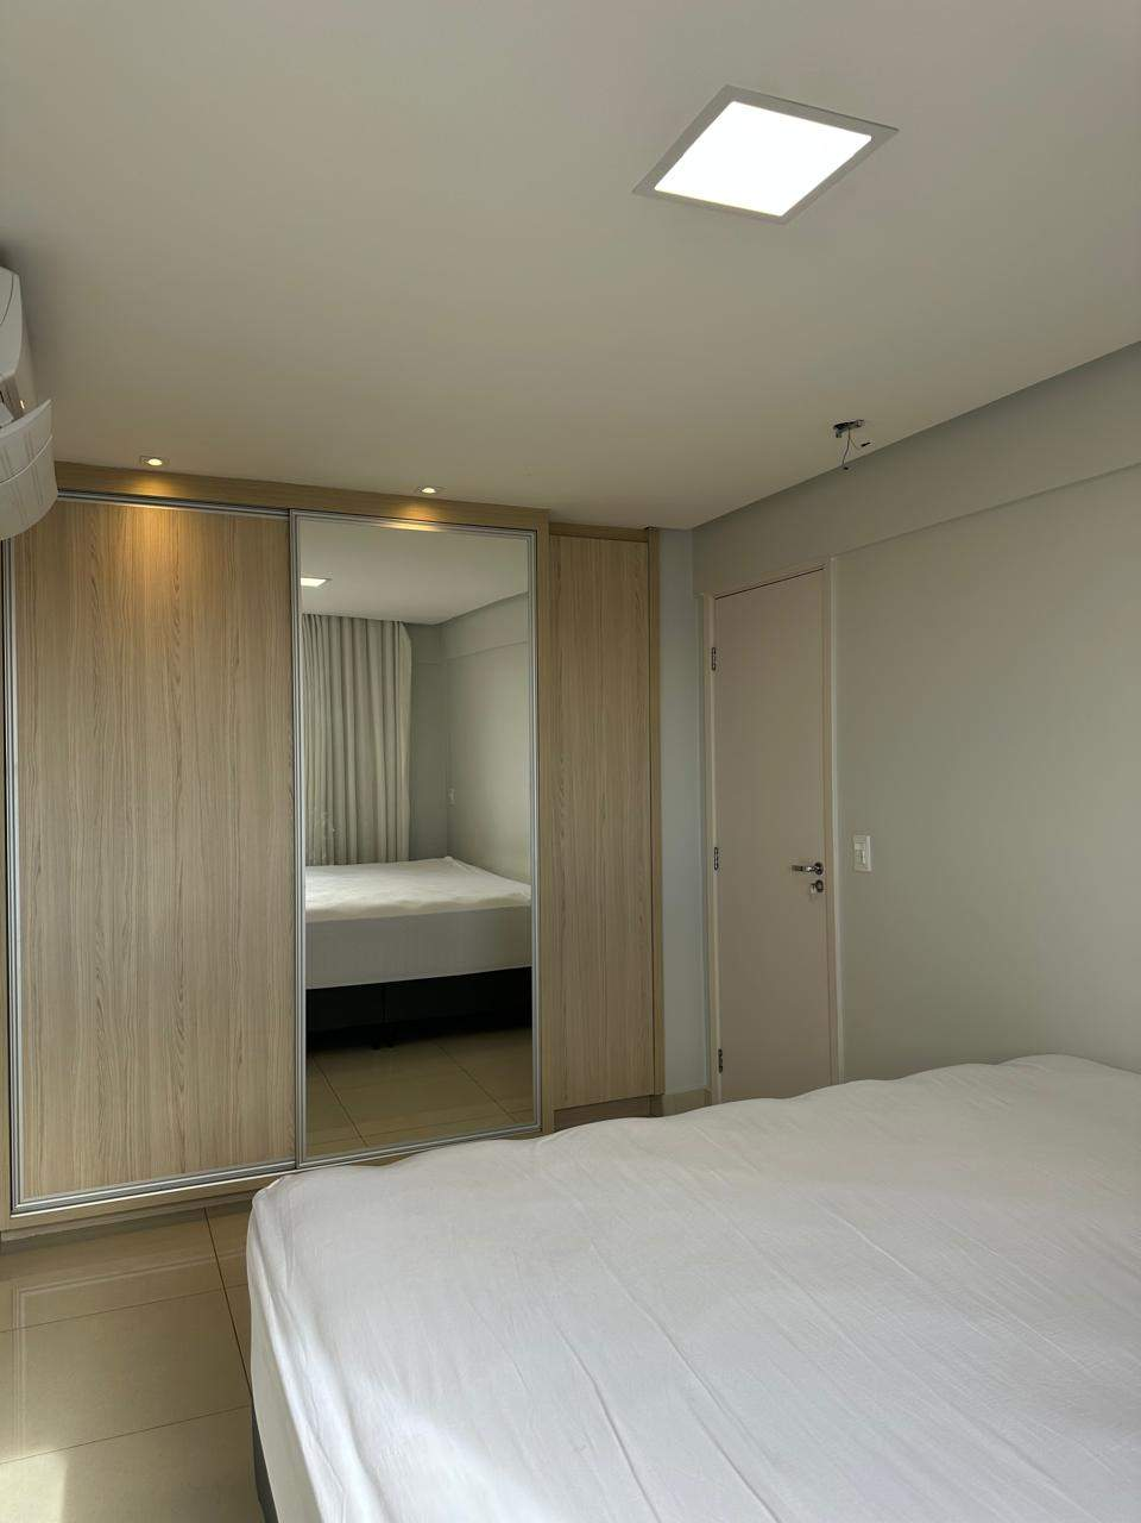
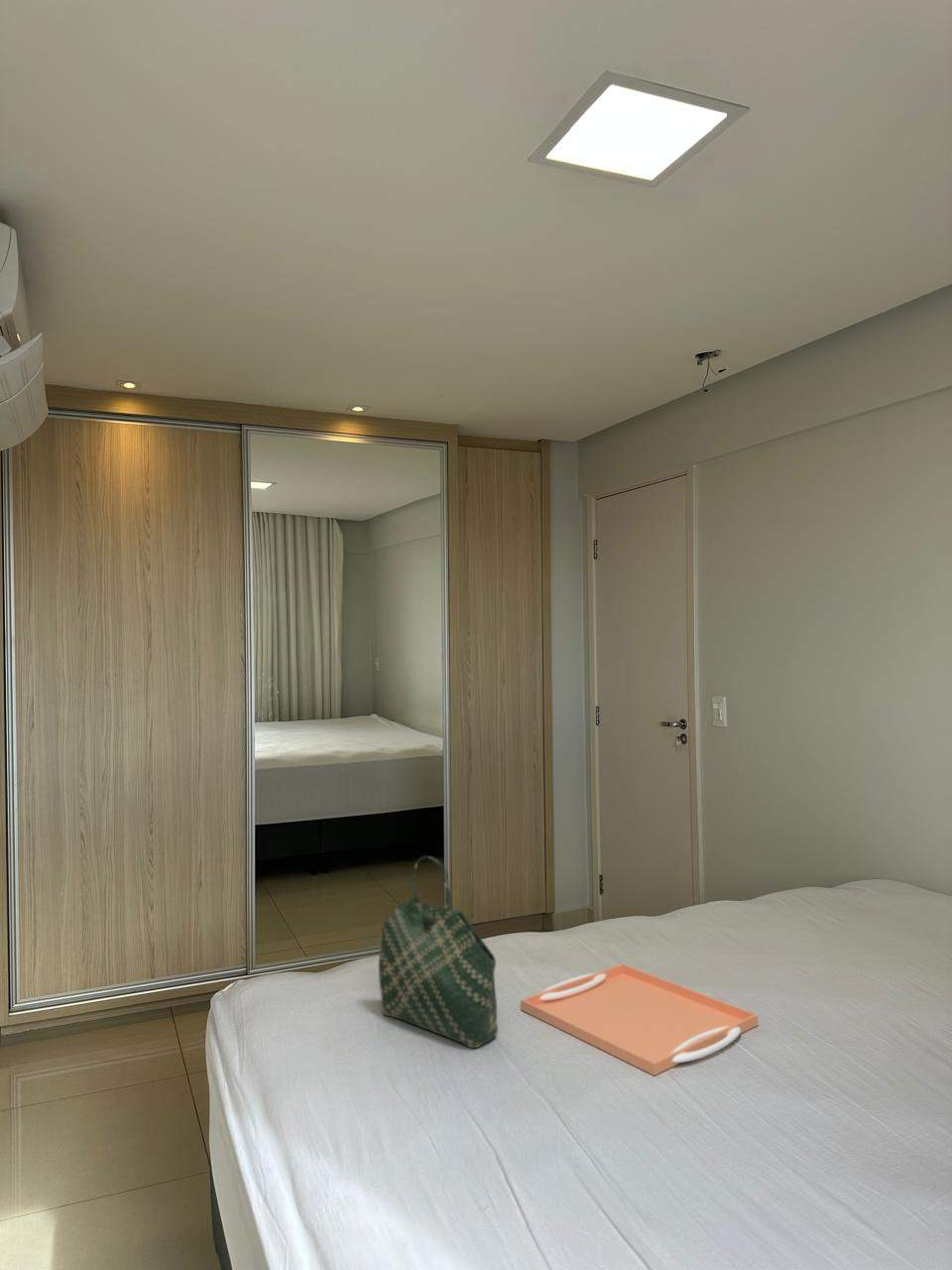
+ tote bag [378,855,499,1050]
+ serving tray [520,962,760,1077]
